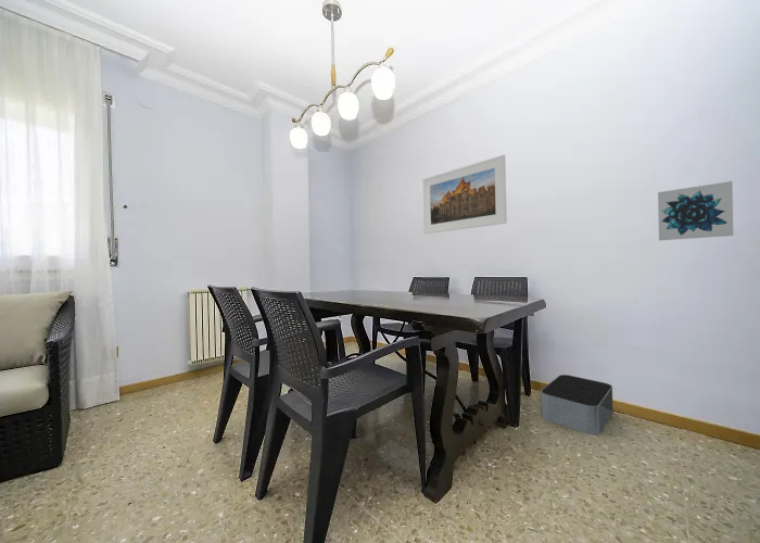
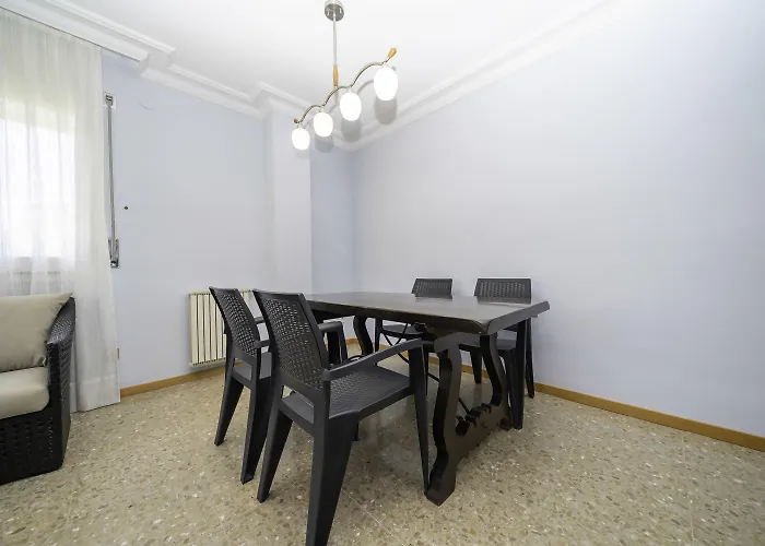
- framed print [422,154,508,235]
- wall art [657,180,734,241]
- storage bin [540,374,613,435]
